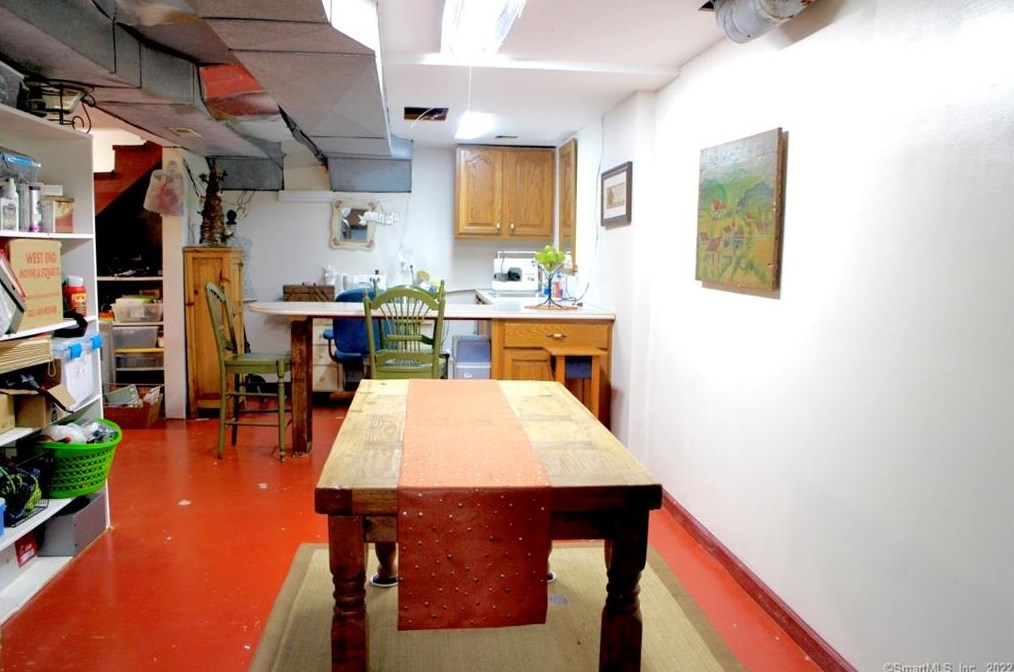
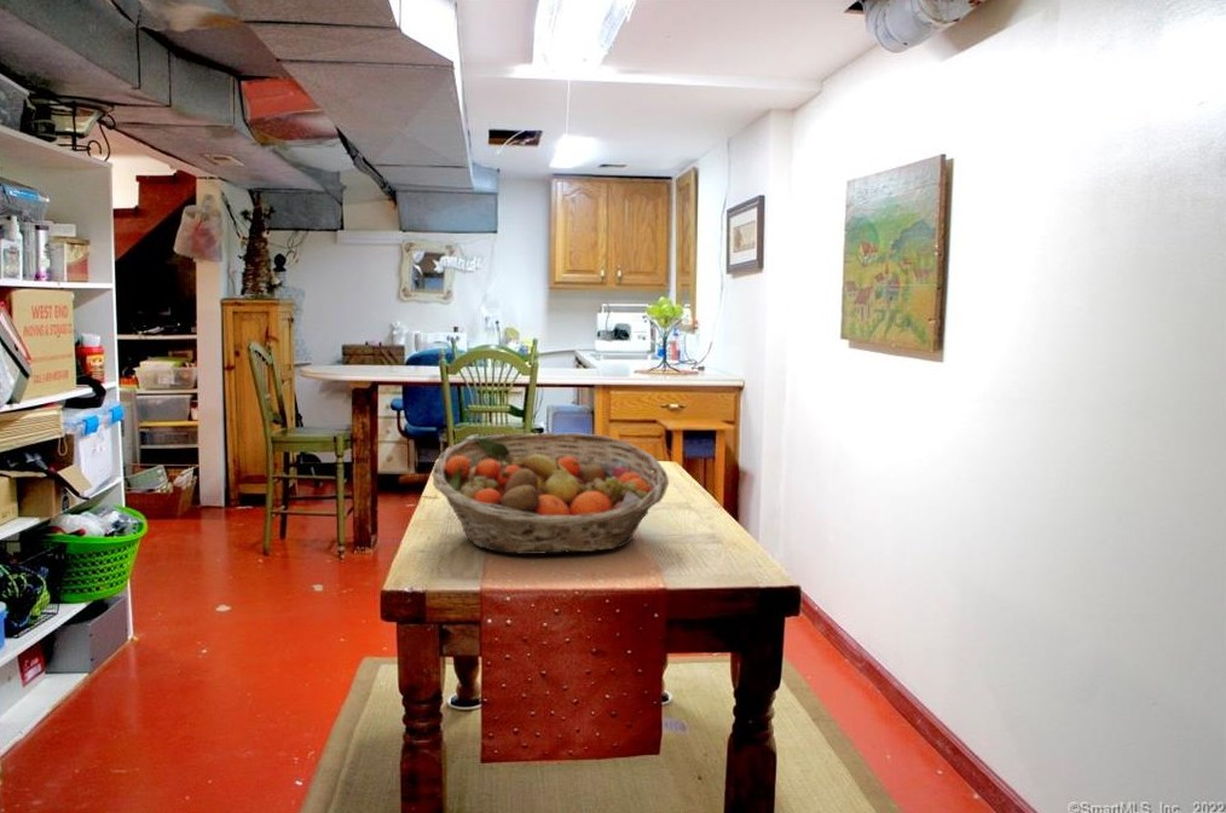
+ fruit basket [432,432,670,555]
